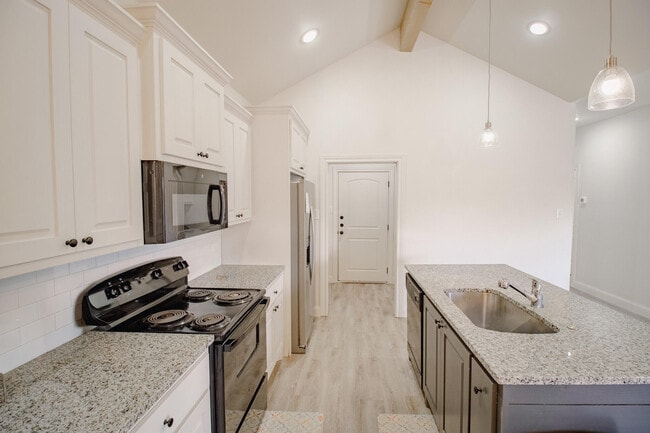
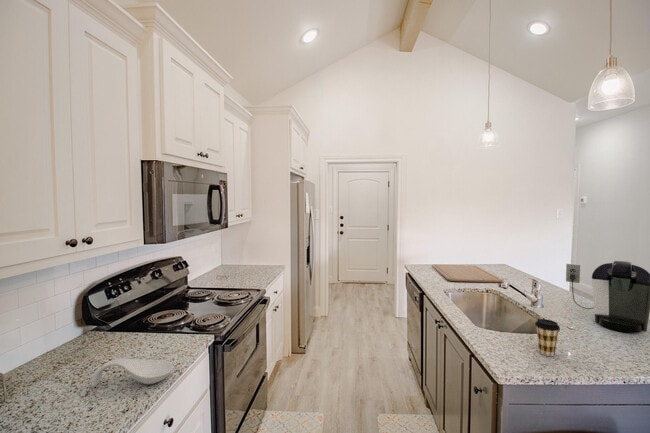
+ spoon rest [90,358,174,388]
+ coffee maker [565,260,650,334]
+ chopping board [431,264,504,283]
+ coffee cup [534,318,561,357]
